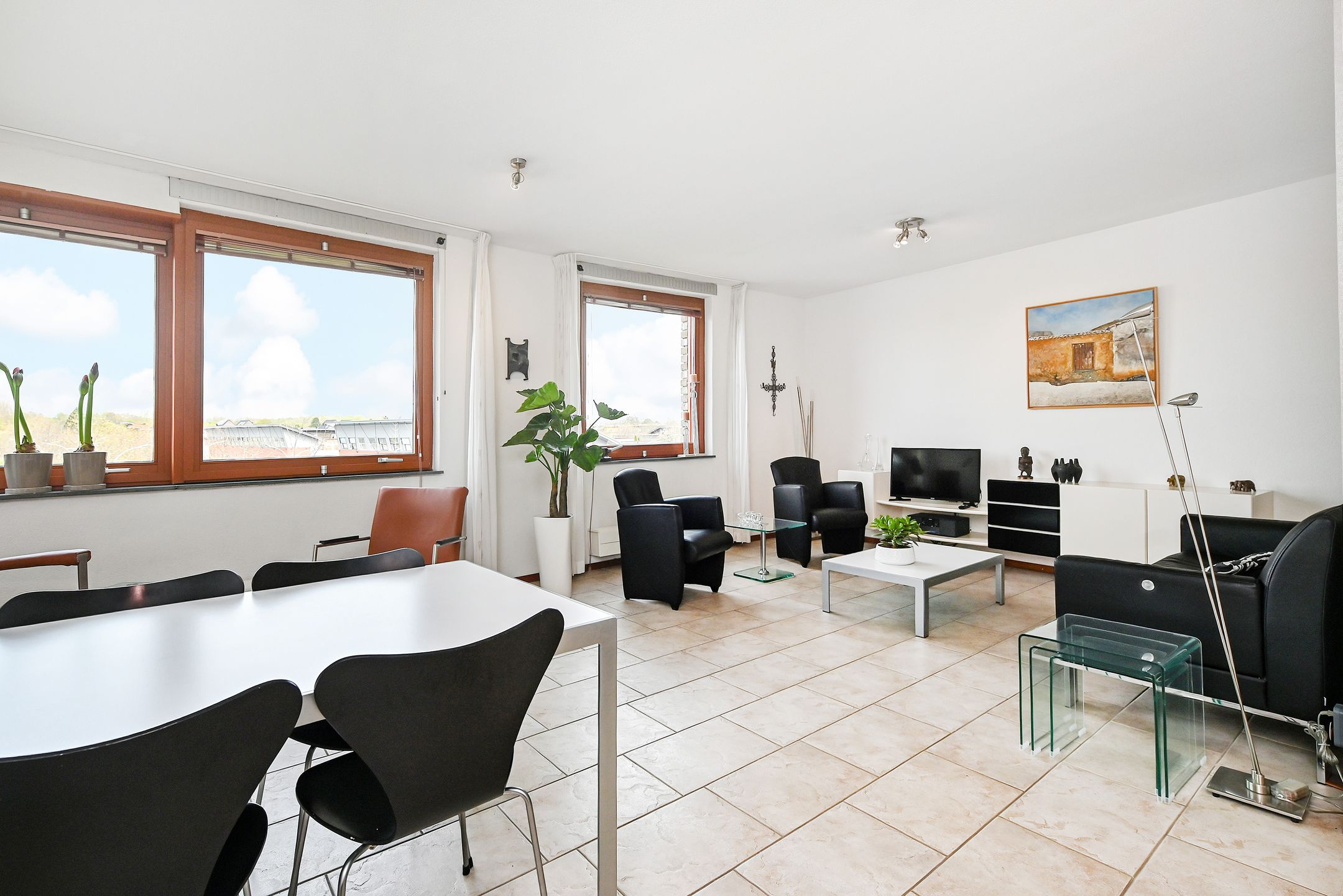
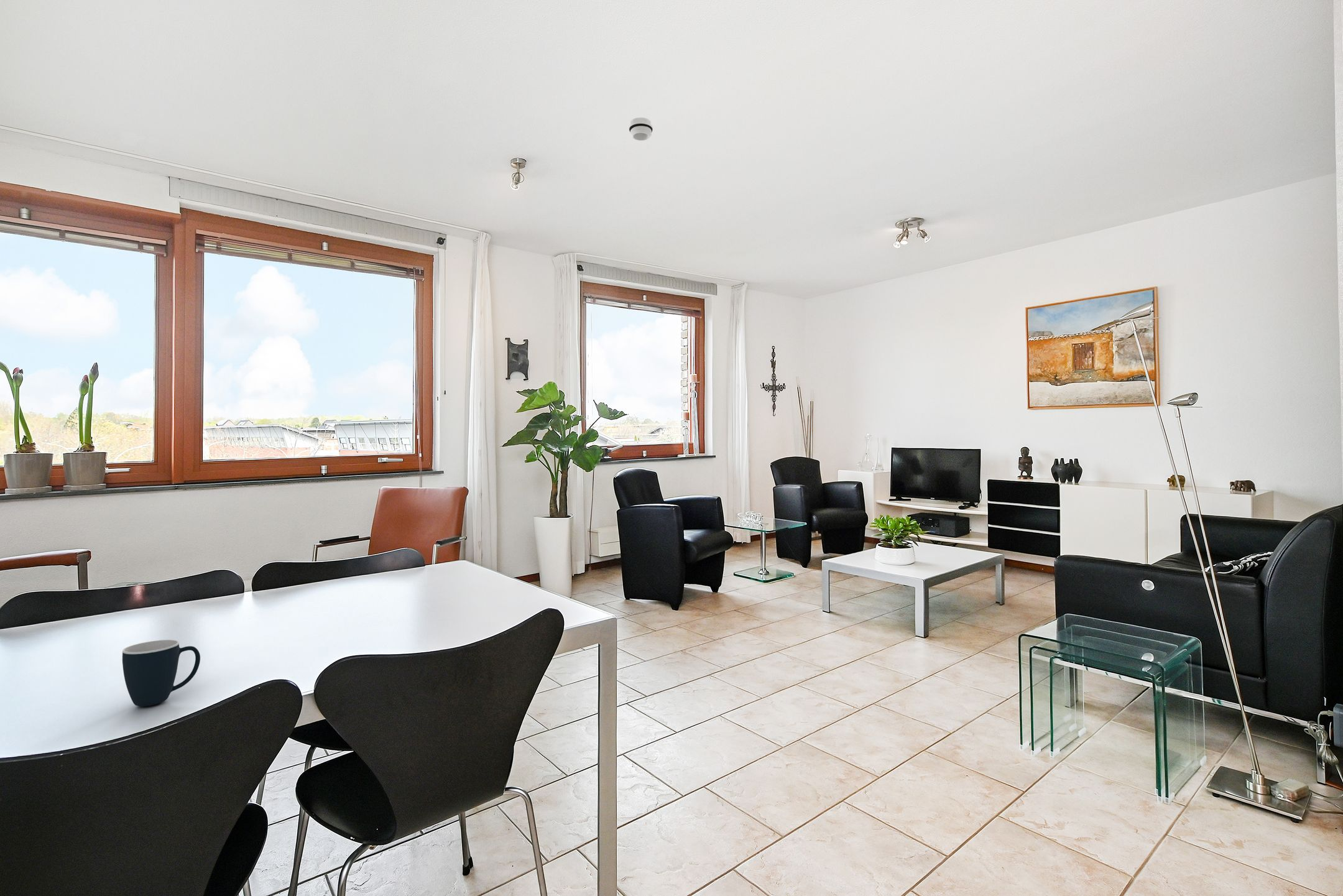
+ smoke detector [629,117,653,141]
+ mug [122,639,201,707]
